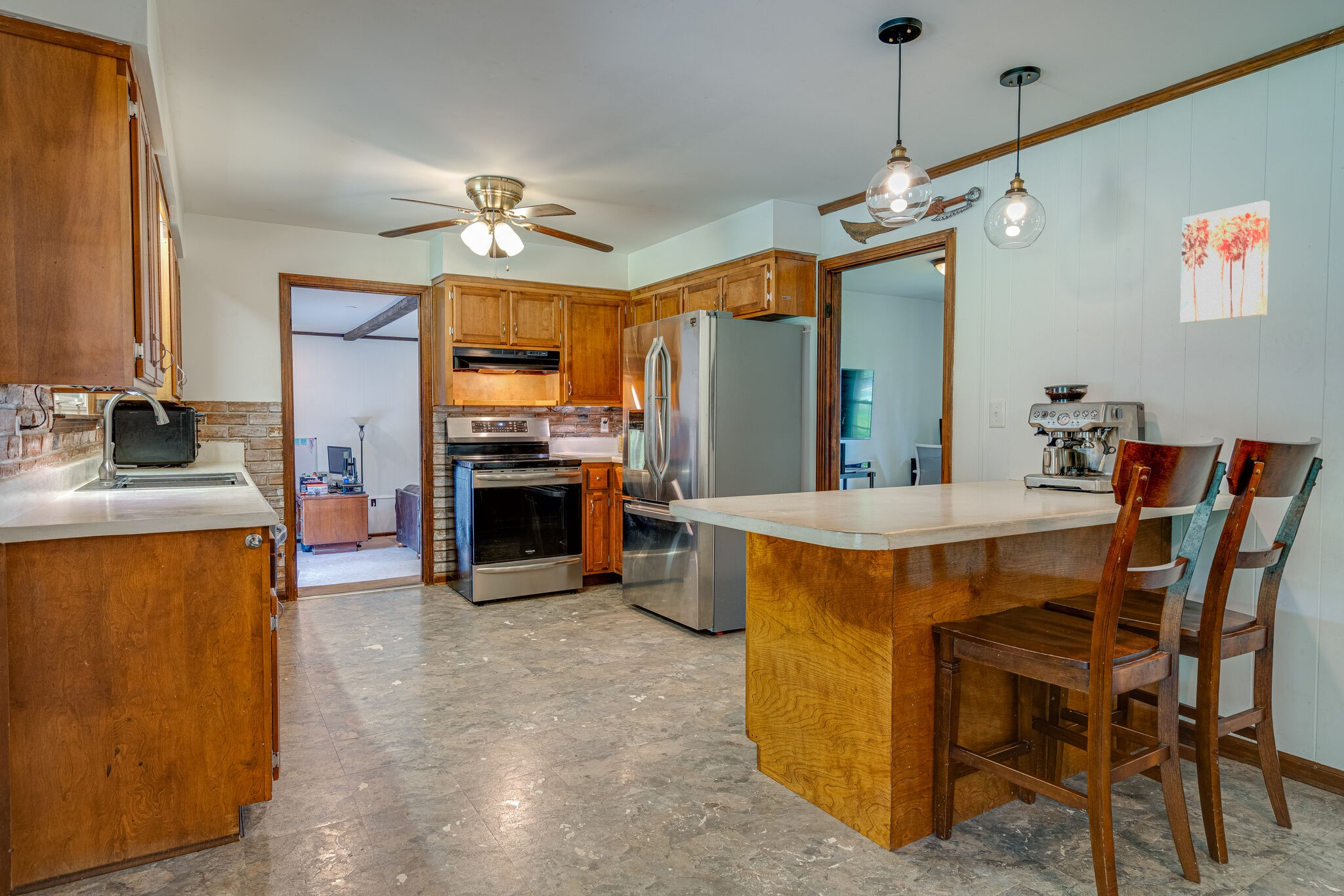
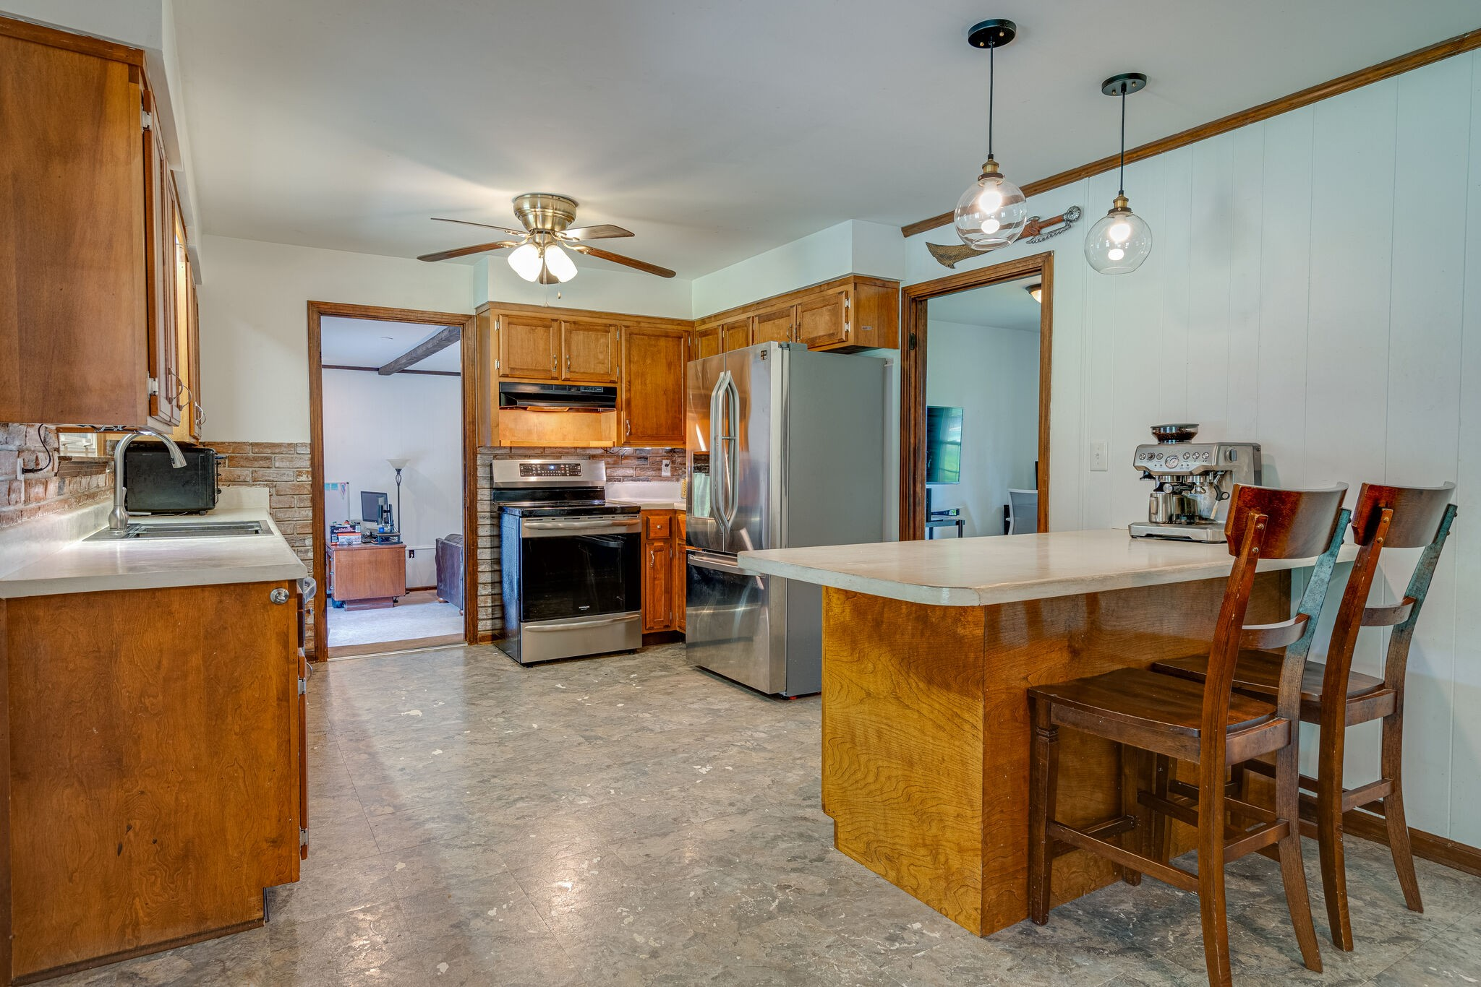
- wall art [1179,200,1270,324]
